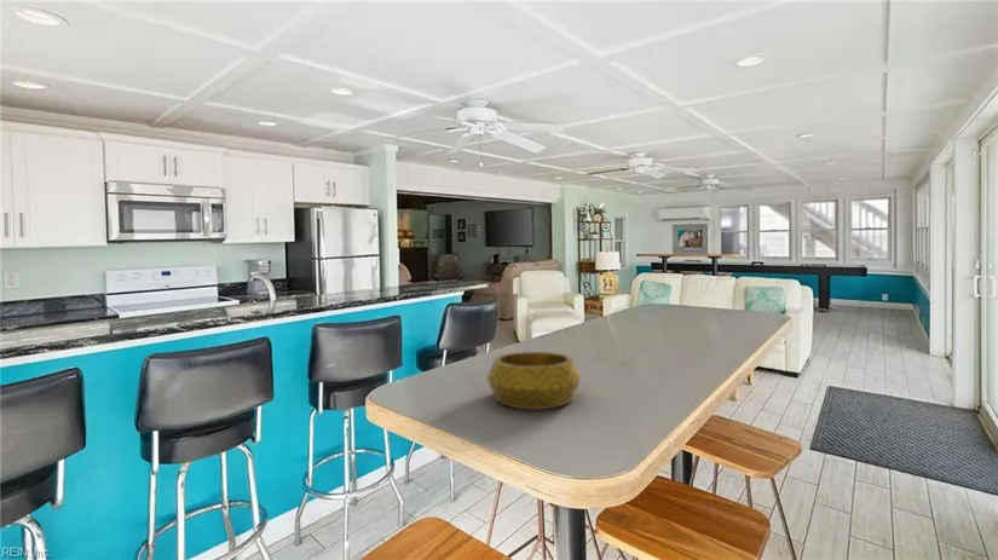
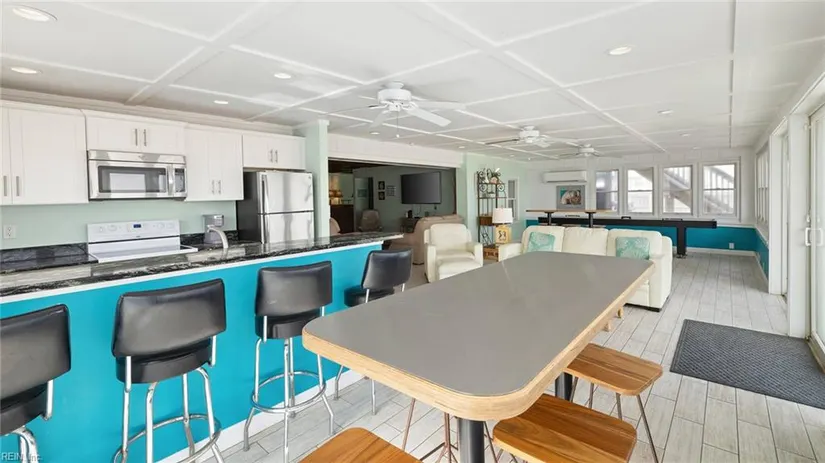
- decorative bowl [485,351,582,410]
